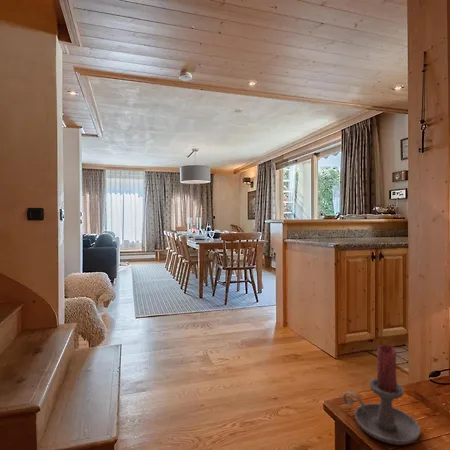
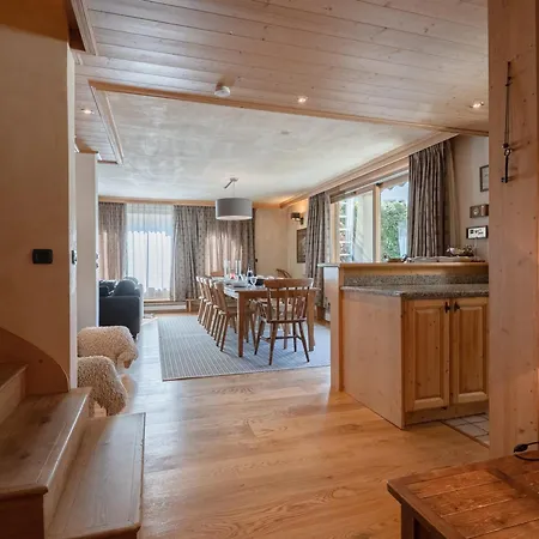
- candle holder [342,344,421,446]
